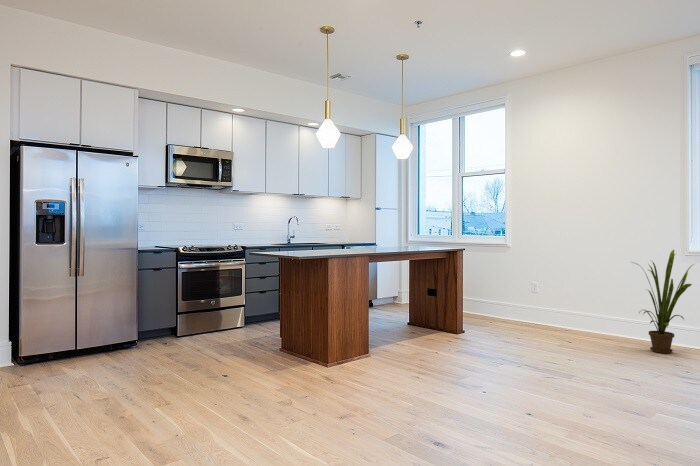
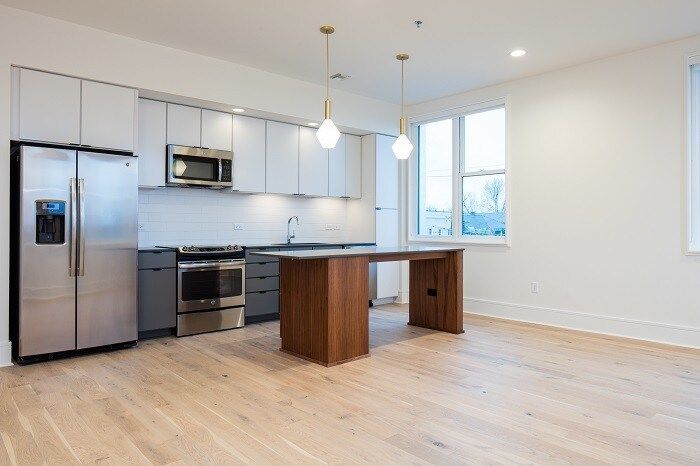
- house plant [630,249,695,354]
